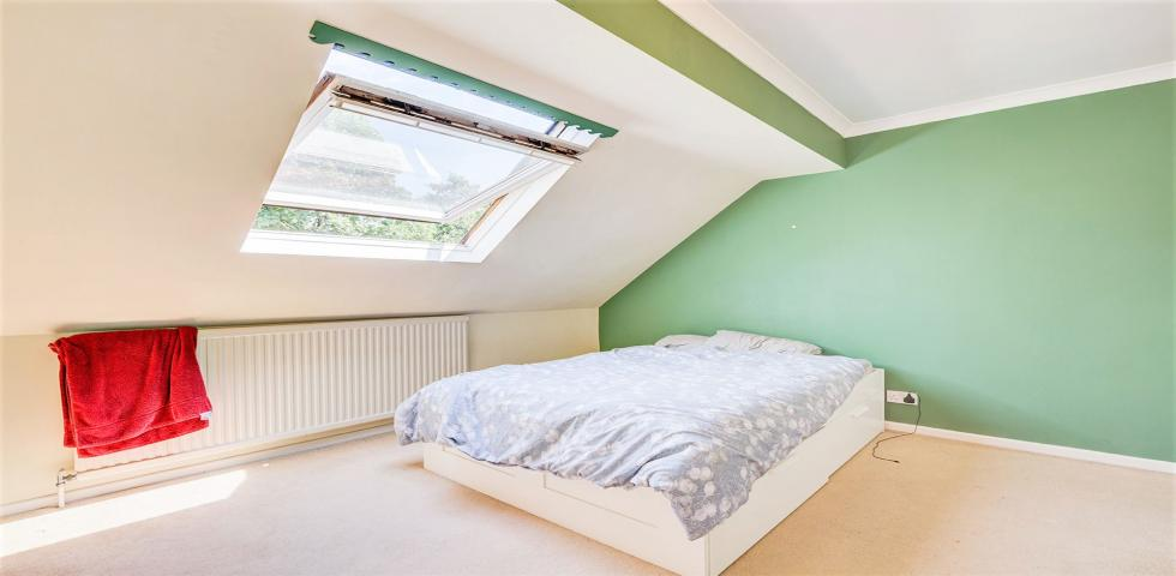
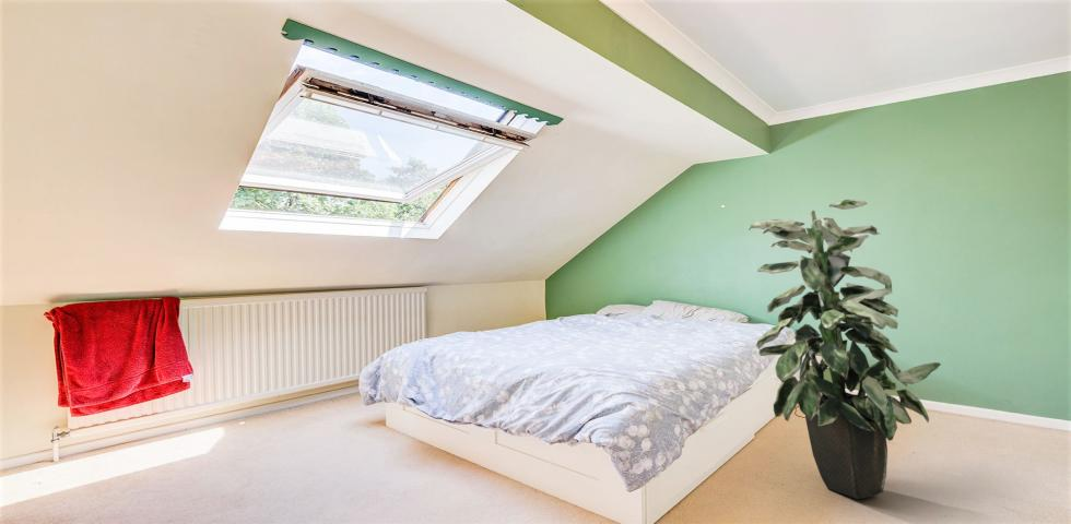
+ indoor plant [748,199,942,500]
